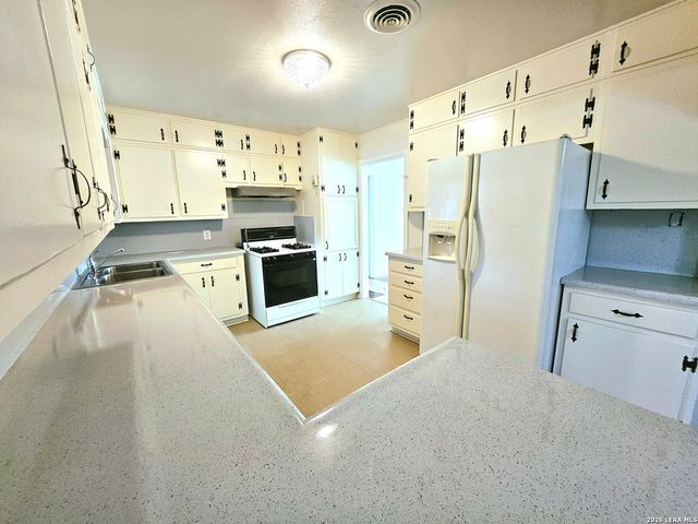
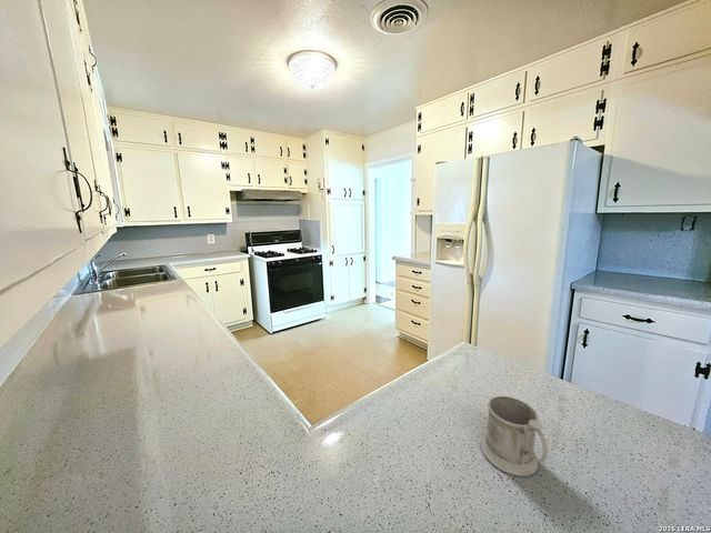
+ mug [480,395,549,477]
